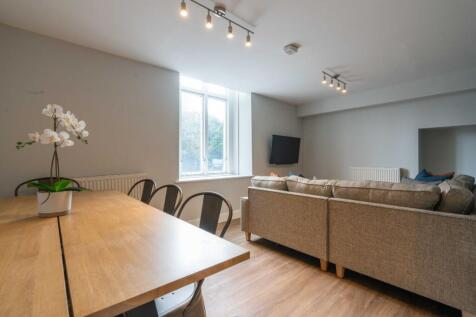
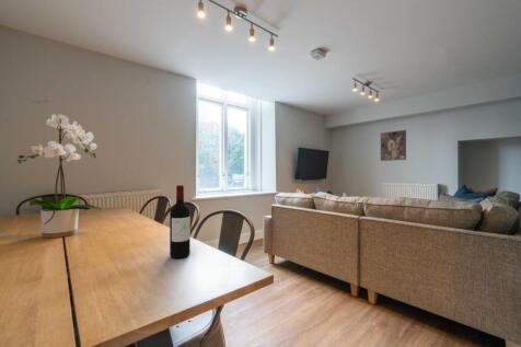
+ wine bottle [169,184,192,259]
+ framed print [380,129,407,162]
